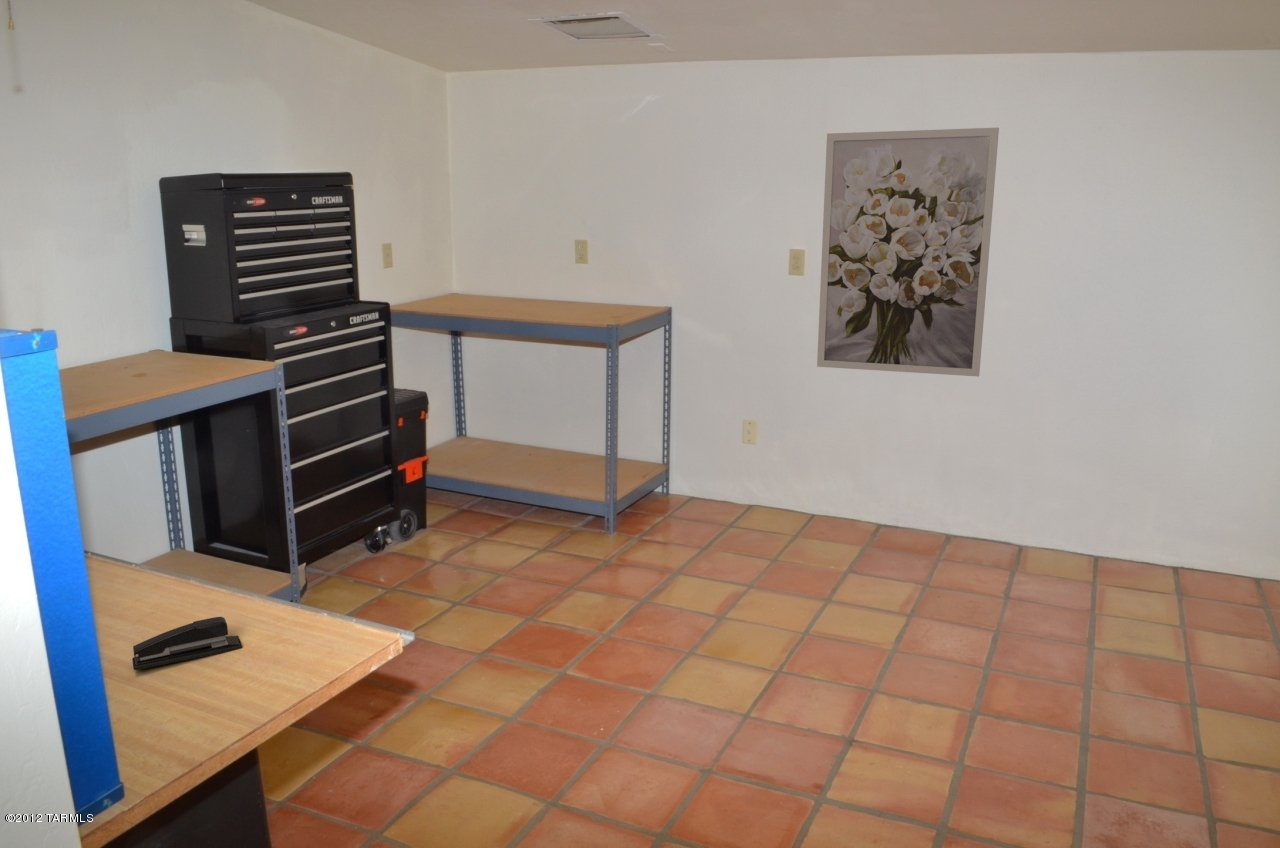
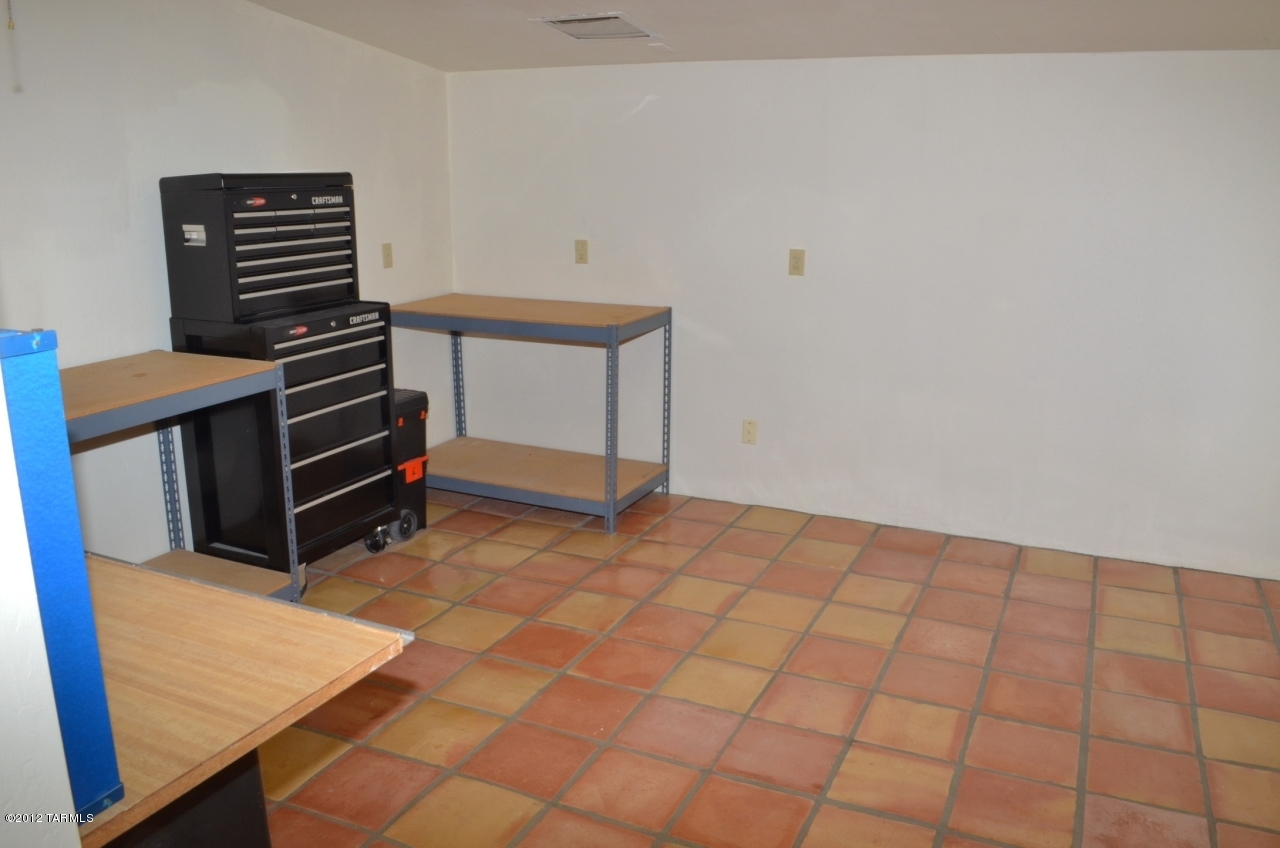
- stapler [131,616,243,671]
- wall art [816,127,1000,378]
